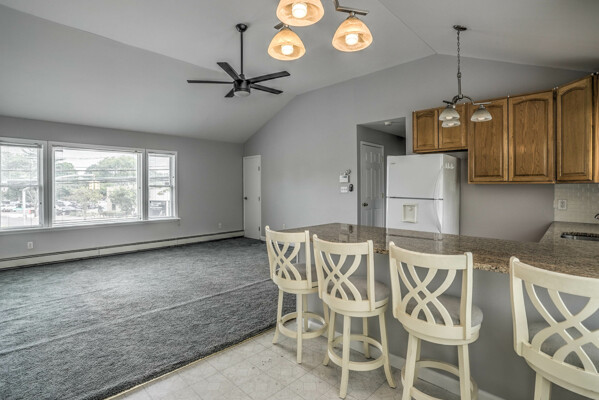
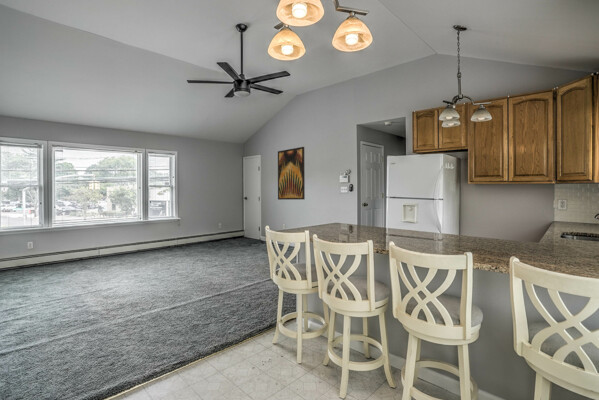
+ wall art [277,146,306,201]
